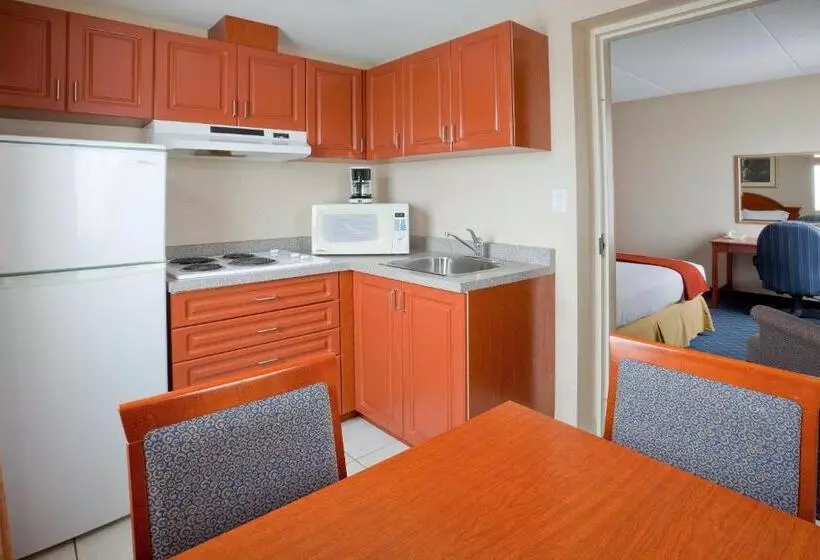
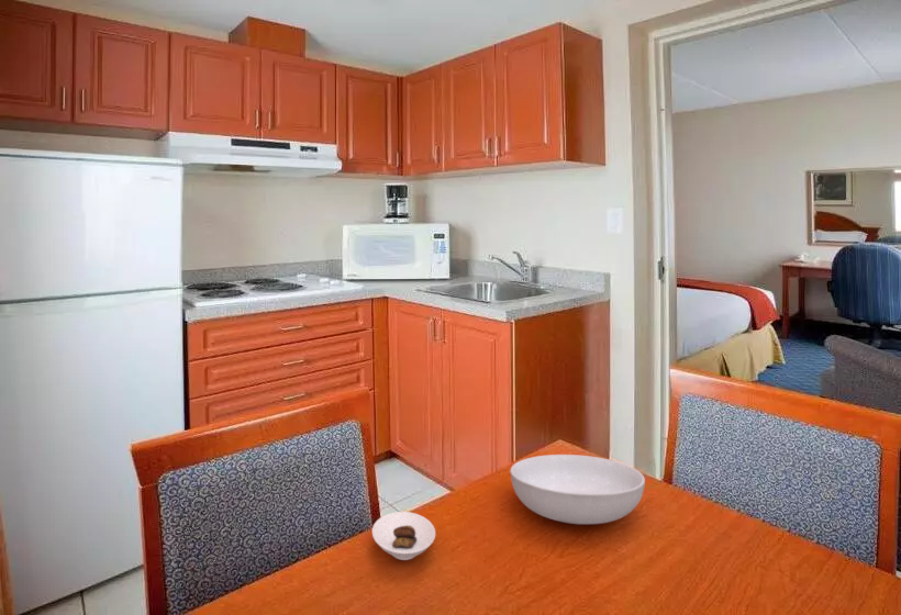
+ saucer [371,511,436,561]
+ serving bowl [509,454,646,525]
